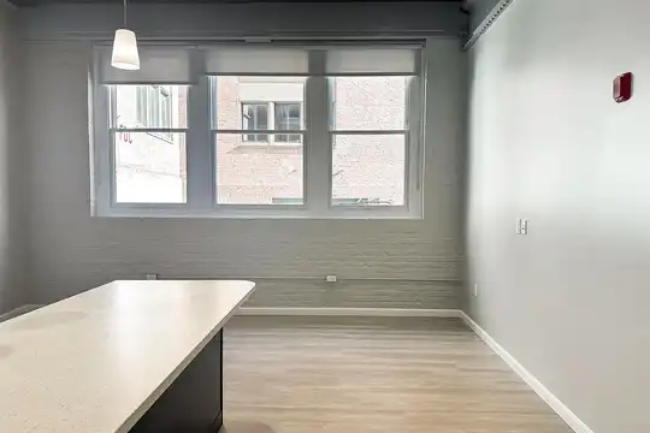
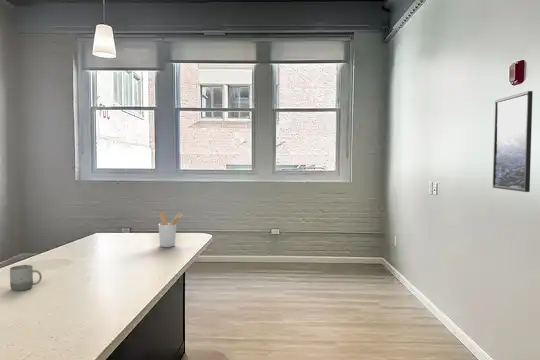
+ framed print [492,90,534,193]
+ cup [9,264,43,292]
+ utensil holder [158,211,184,248]
